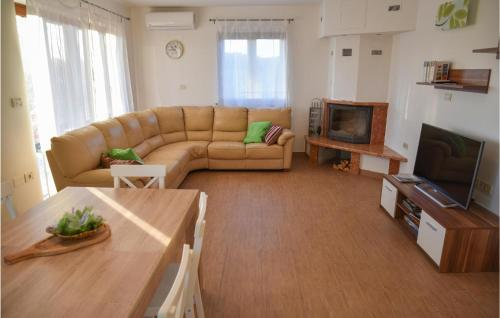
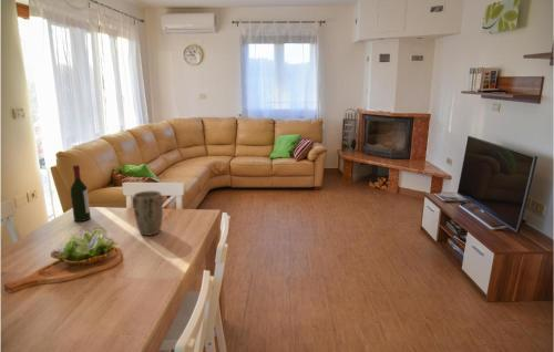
+ plant pot [132,189,164,237]
+ wine bottle [70,164,92,222]
